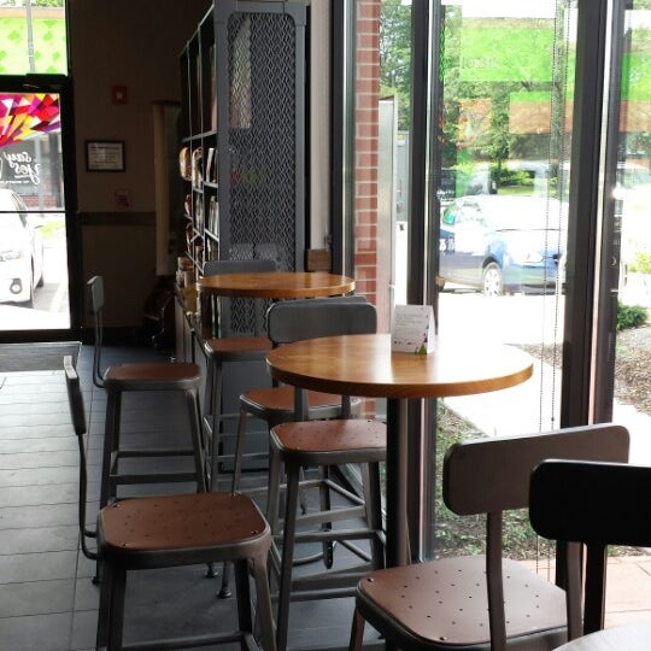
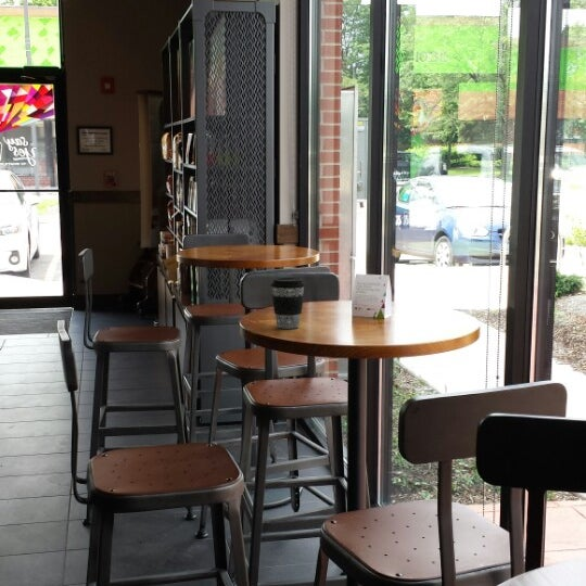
+ coffee cup [270,277,306,330]
